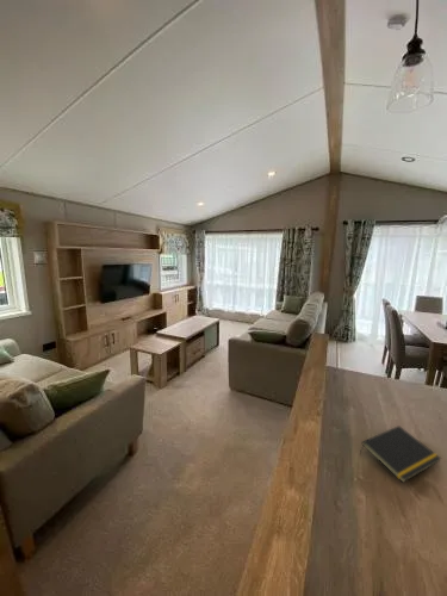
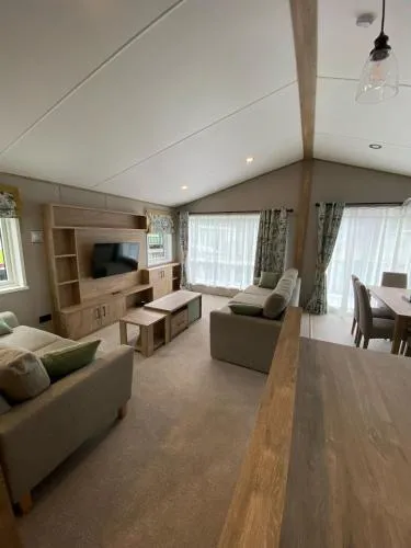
- notepad [359,424,442,484]
